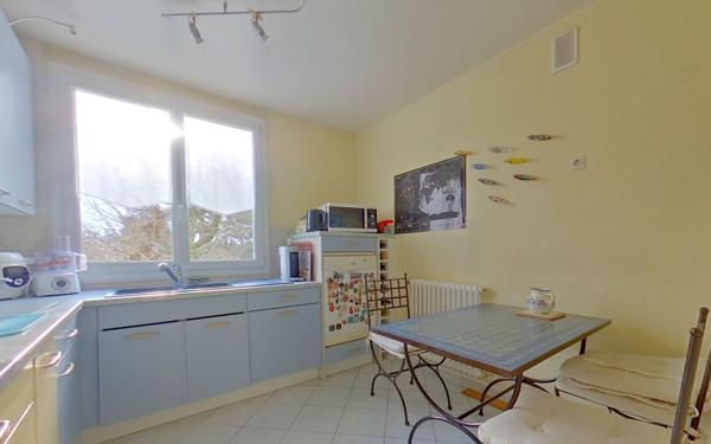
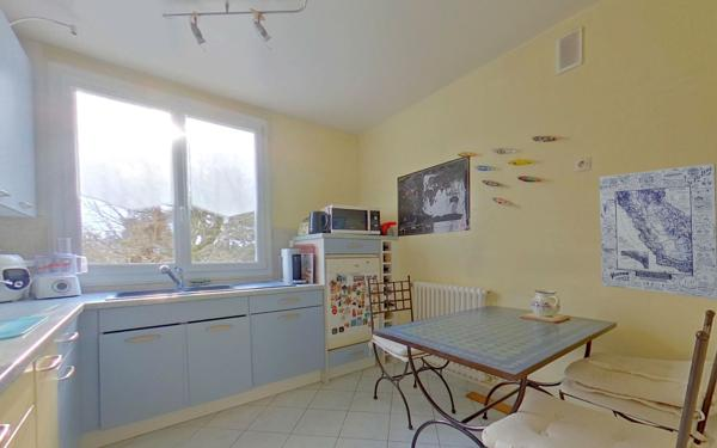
+ wall art [599,162,717,301]
